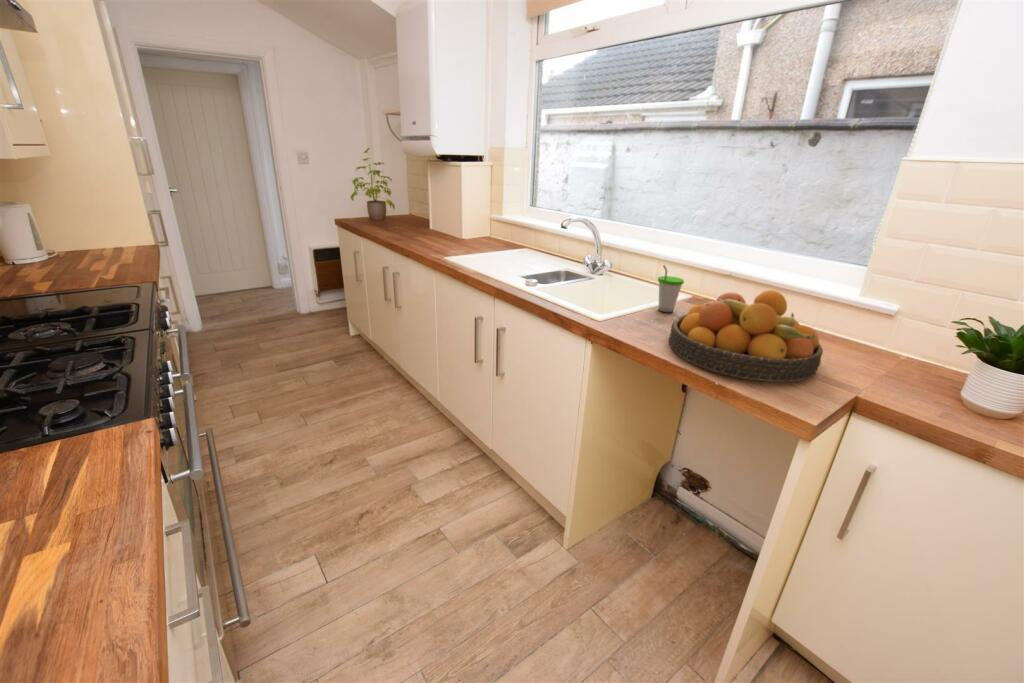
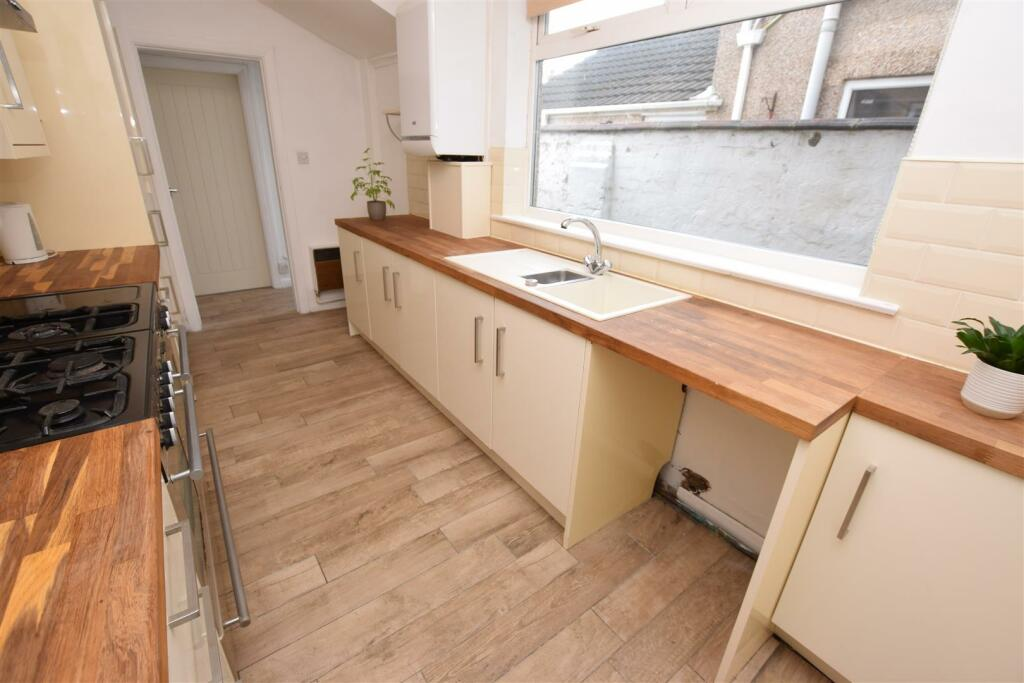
- cup [657,264,685,313]
- fruit bowl [668,289,824,383]
